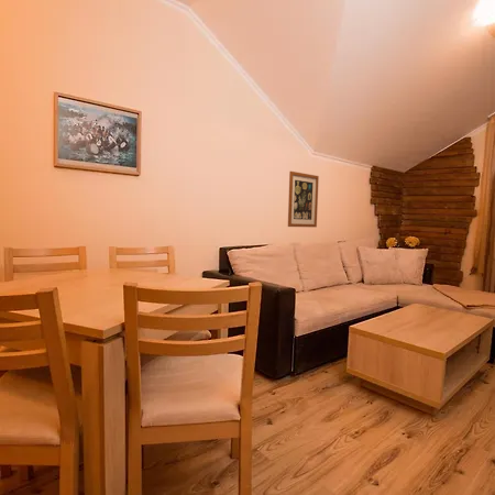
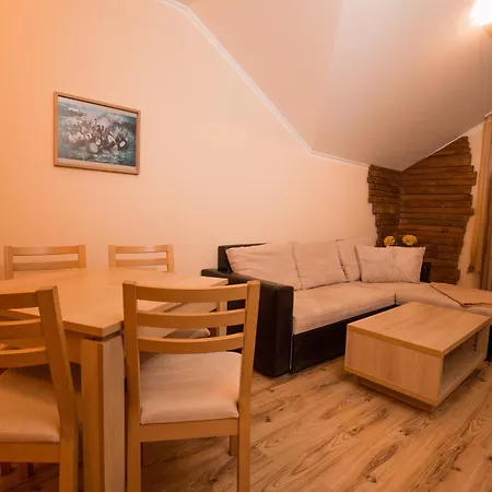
- wall art [287,170,320,228]
